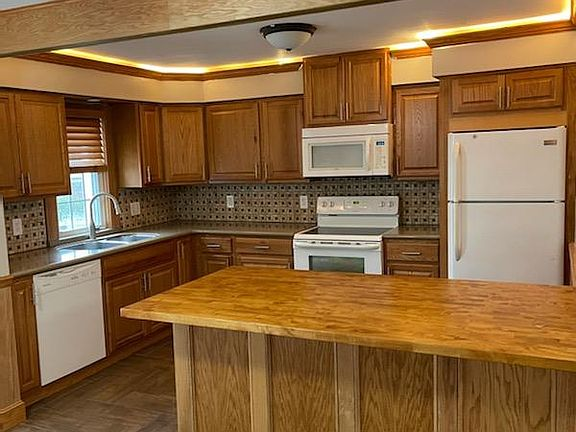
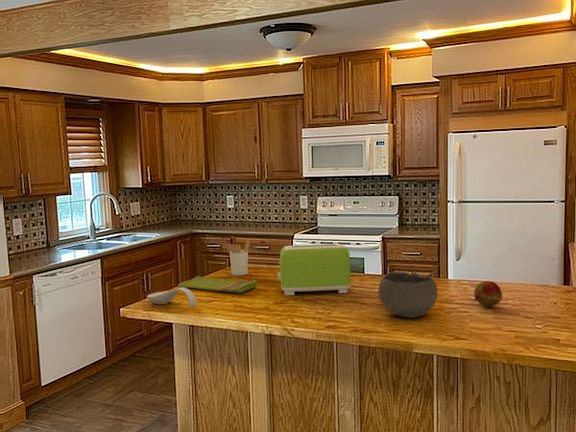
+ bowl [377,271,439,319]
+ fruit [472,280,503,308]
+ toaster [277,243,351,296]
+ dish towel [177,275,258,294]
+ spoon rest [146,287,198,308]
+ utensil holder [224,239,251,277]
